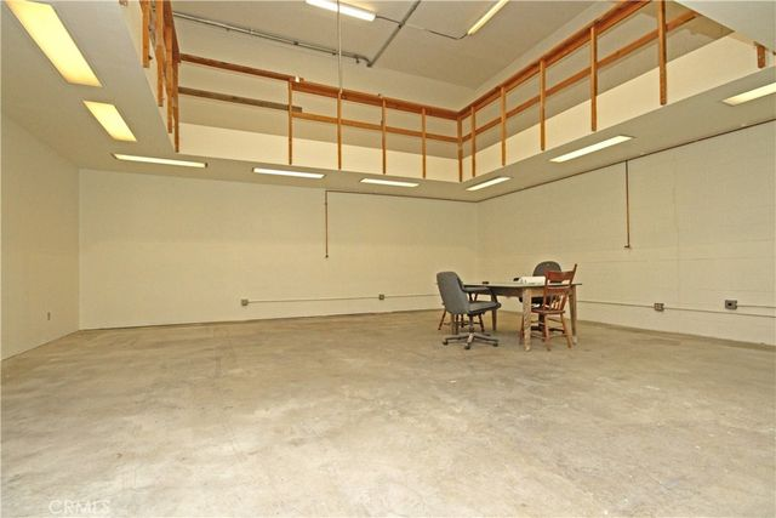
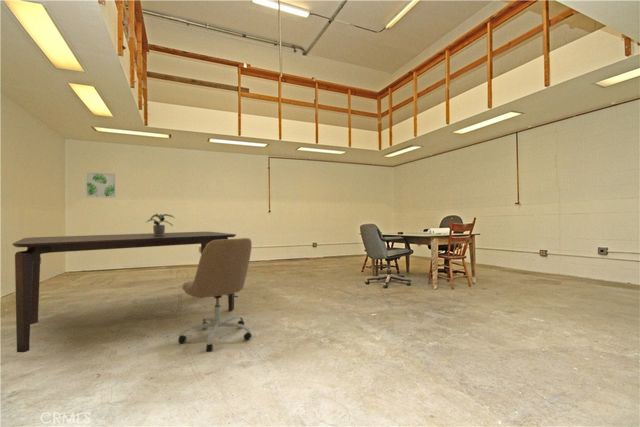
+ wall art [85,171,117,199]
+ office chair [177,237,253,353]
+ potted plant [146,213,176,235]
+ dining table [12,231,237,353]
